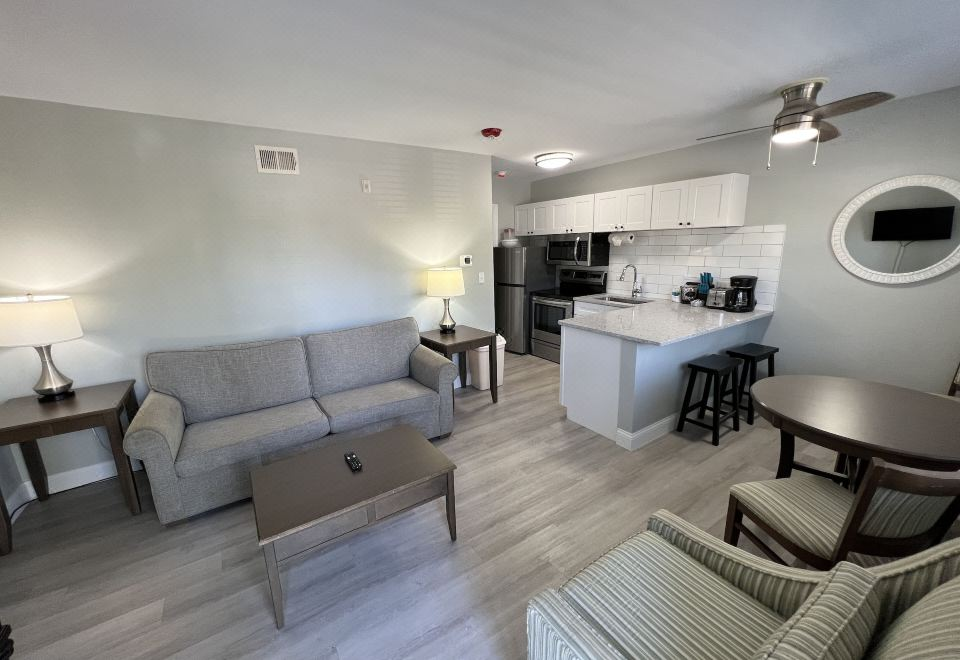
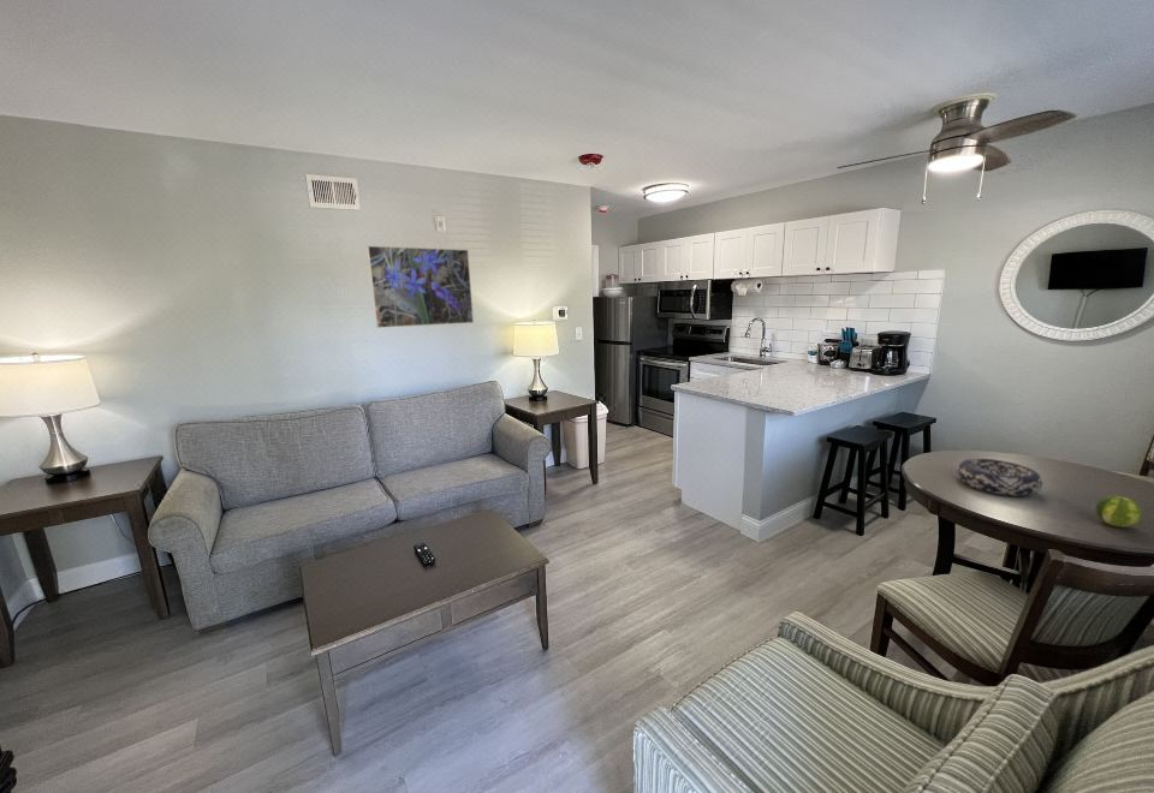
+ decorative bowl [956,458,1043,497]
+ fruit [1094,495,1143,527]
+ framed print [365,245,475,329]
